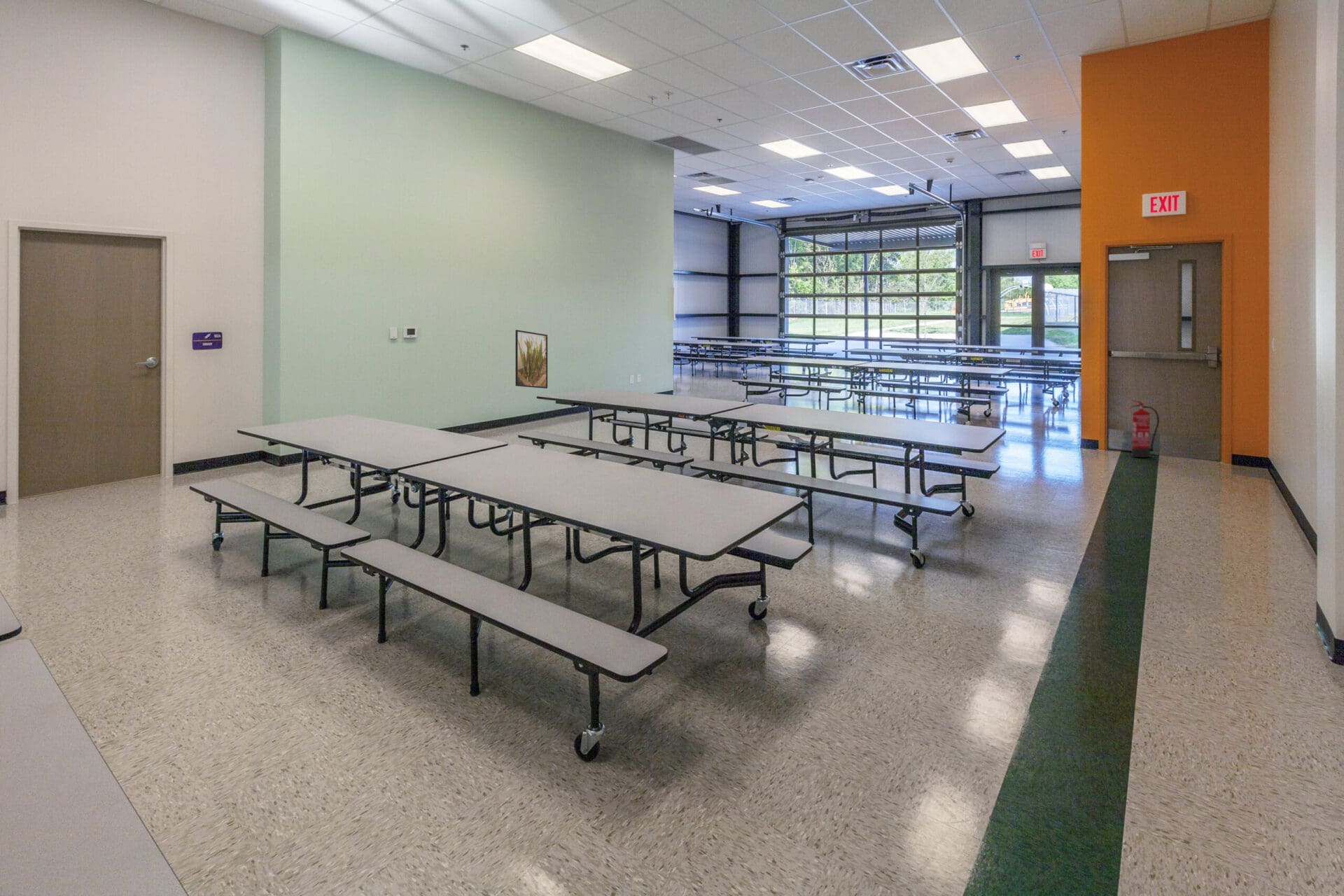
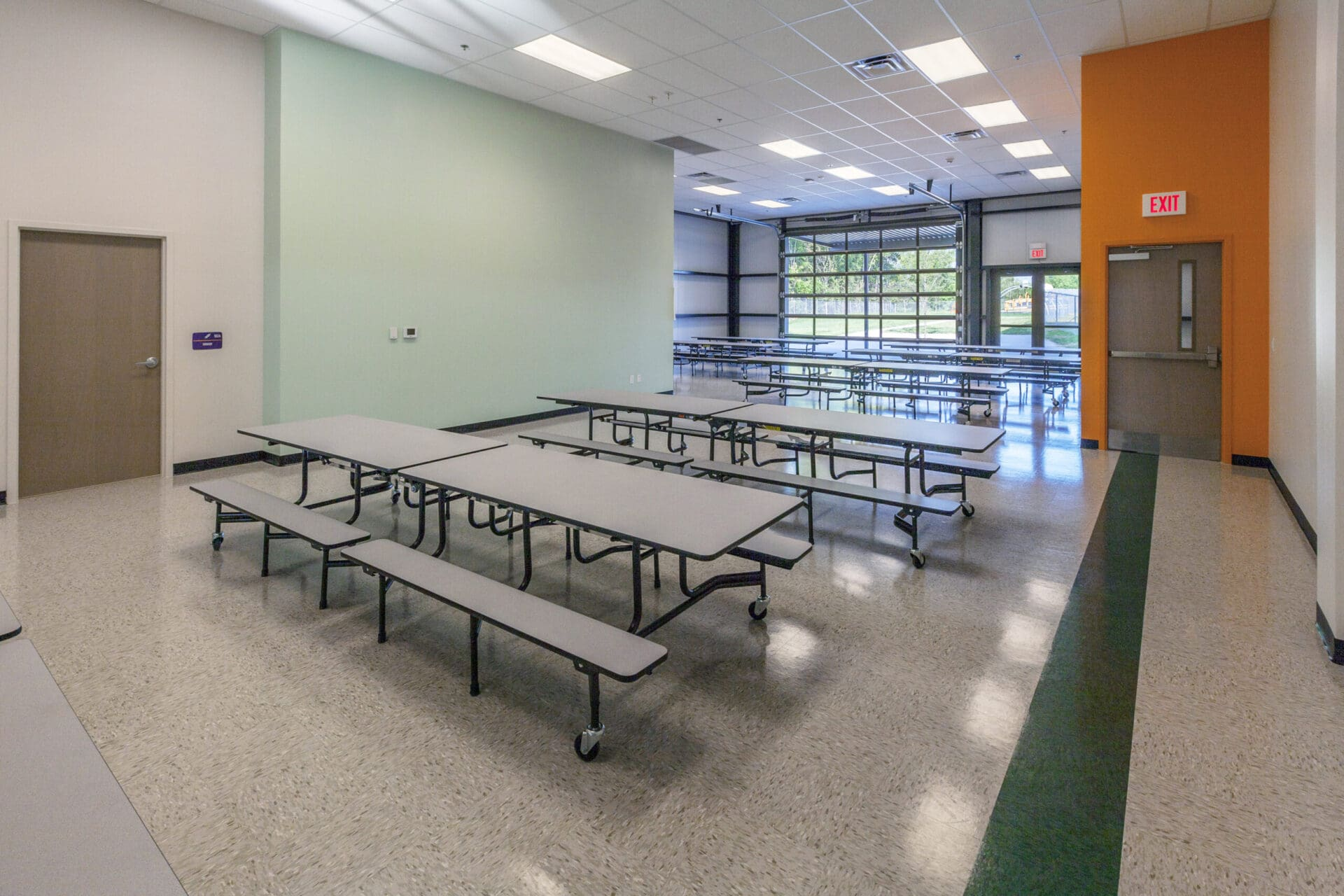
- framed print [514,329,548,389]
- fire extinguisher [1130,399,1160,458]
